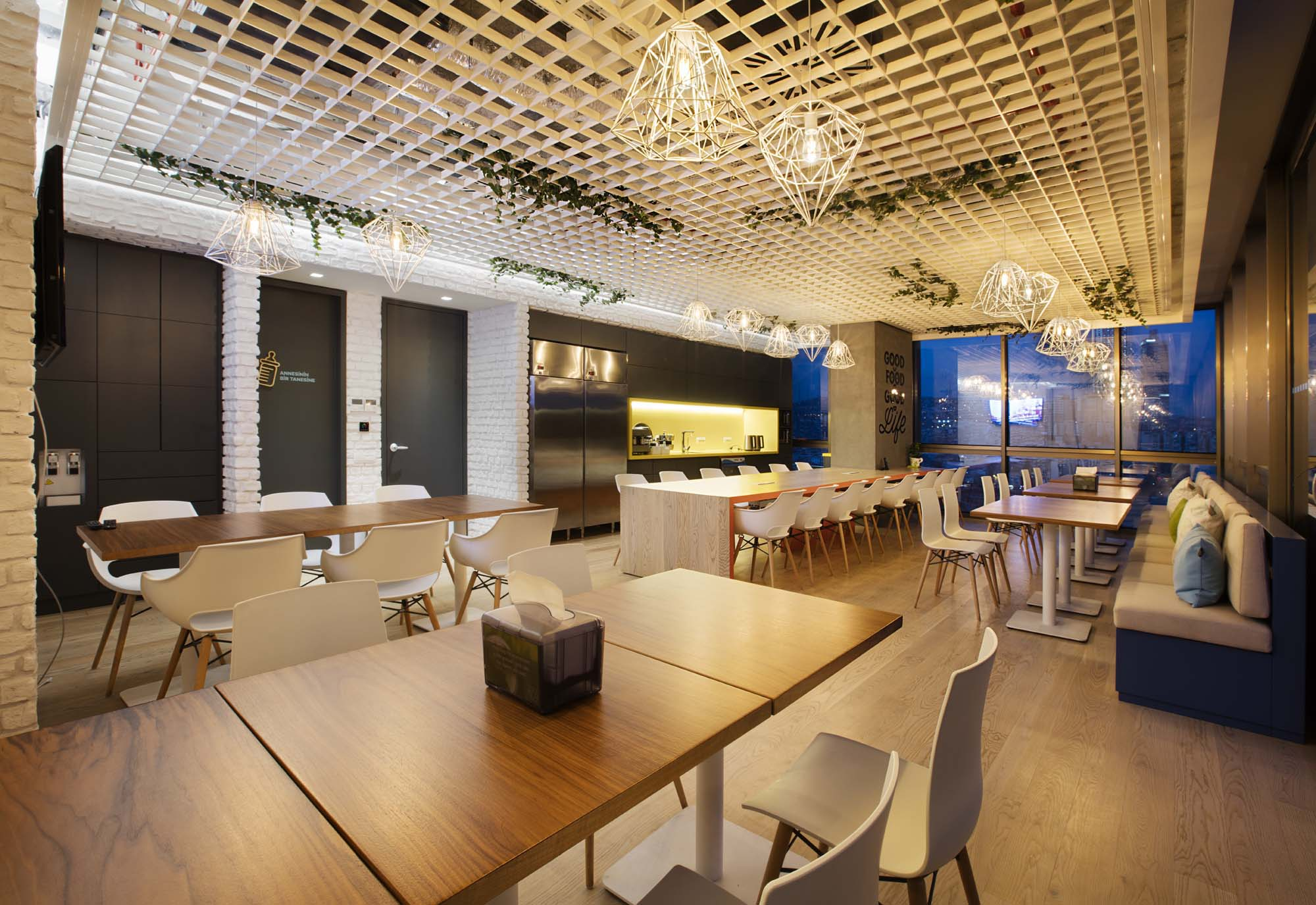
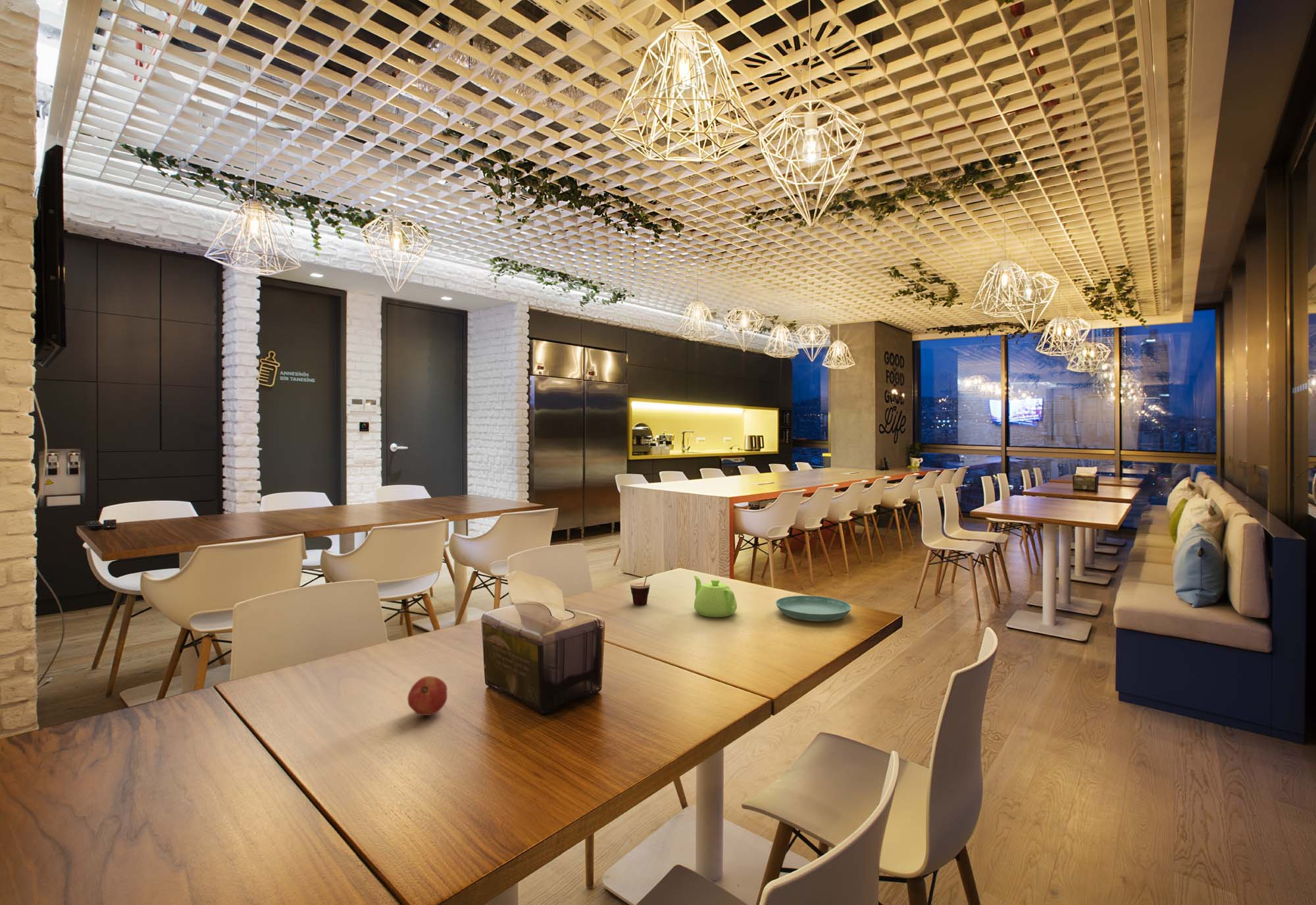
+ cup [630,574,653,606]
+ fruit [407,675,448,716]
+ saucer [775,595,851,622]
+ teapot [693,575,738,618]
